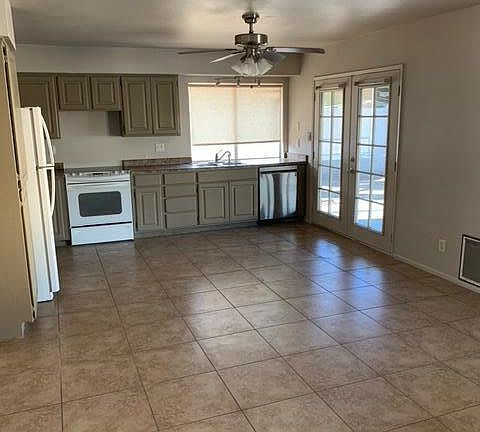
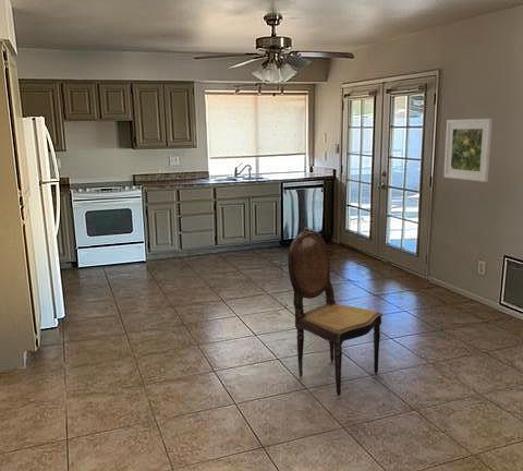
+ dining chair [287,227,384,397]
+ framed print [443,118,494,183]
